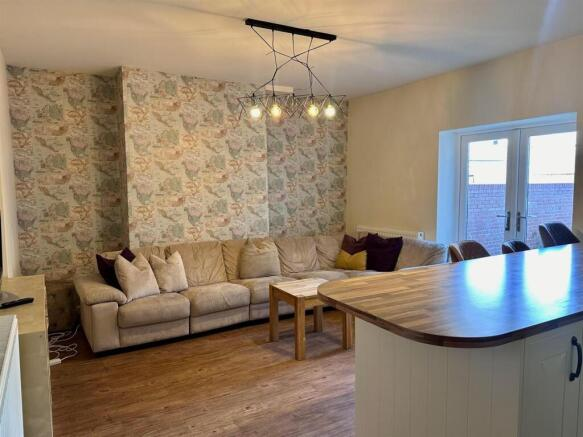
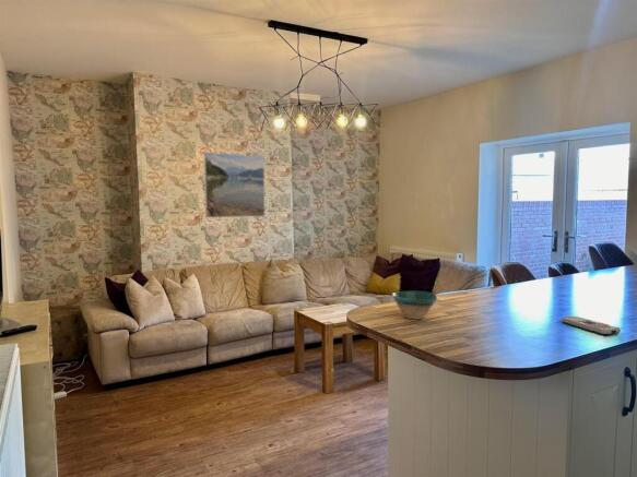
+ bowl [391,290,439,320]
+ remote control [561,315,622,336]
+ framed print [203,152,266,218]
